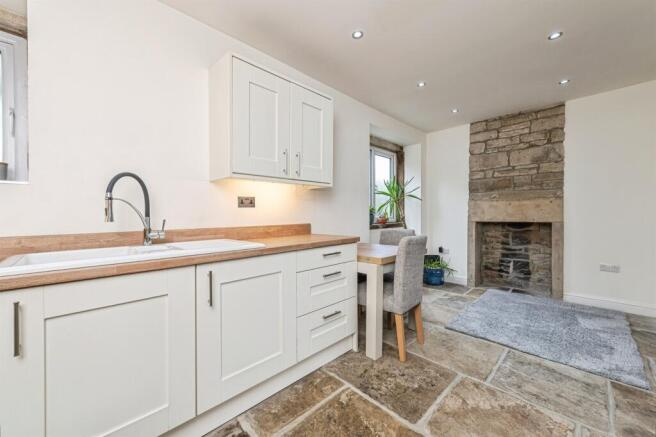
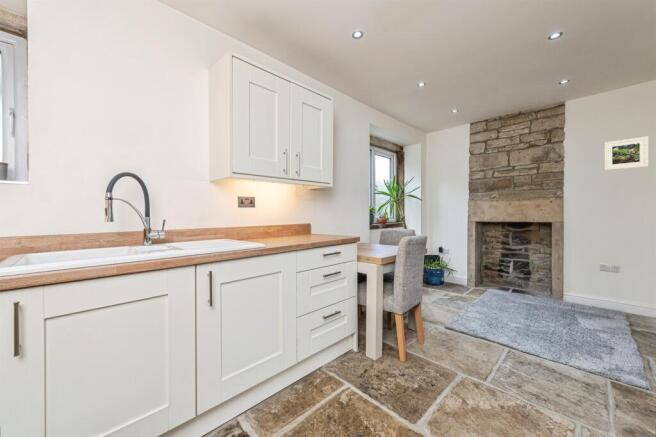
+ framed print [604,136,649,171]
